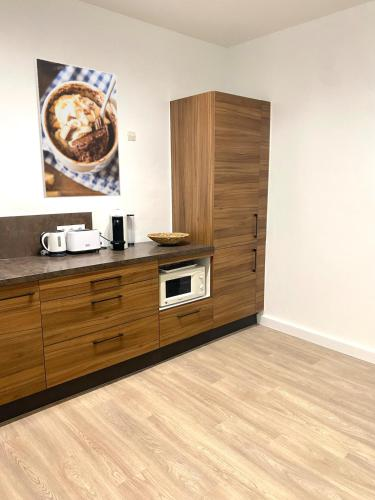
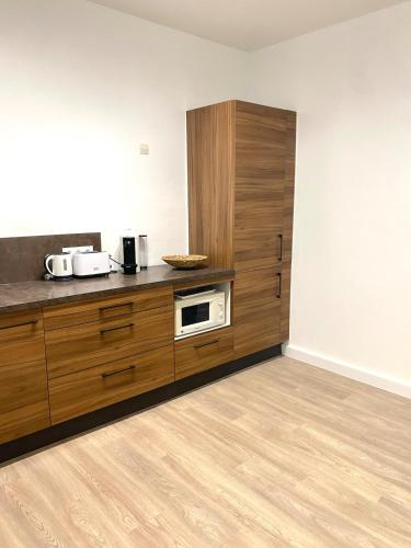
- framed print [33,56,122,199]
